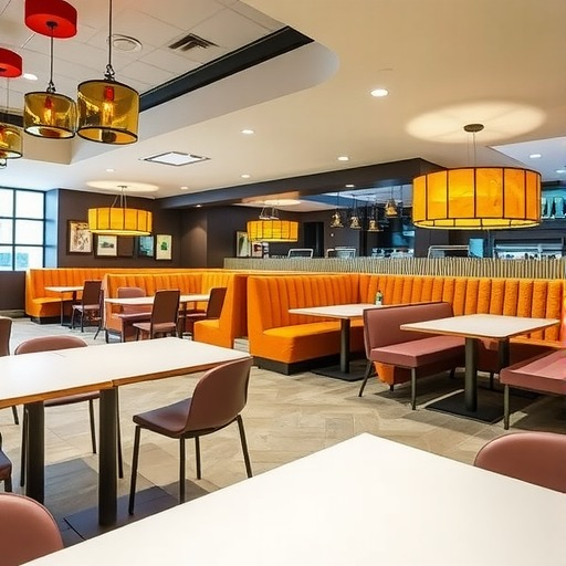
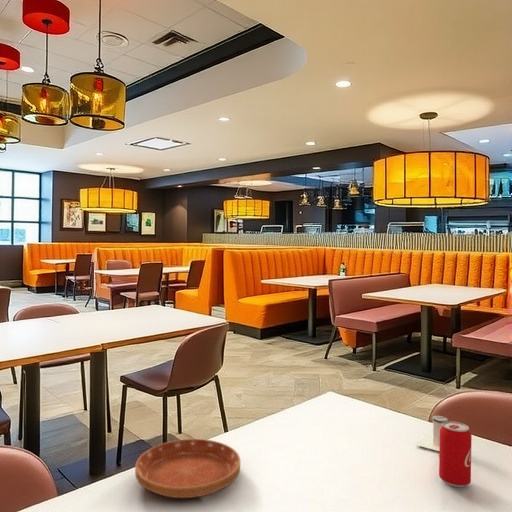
+ salt shaker [415,415,449,452]
+ beverage can [438,420,473,488]
+ saucer [134,438,241,499]
